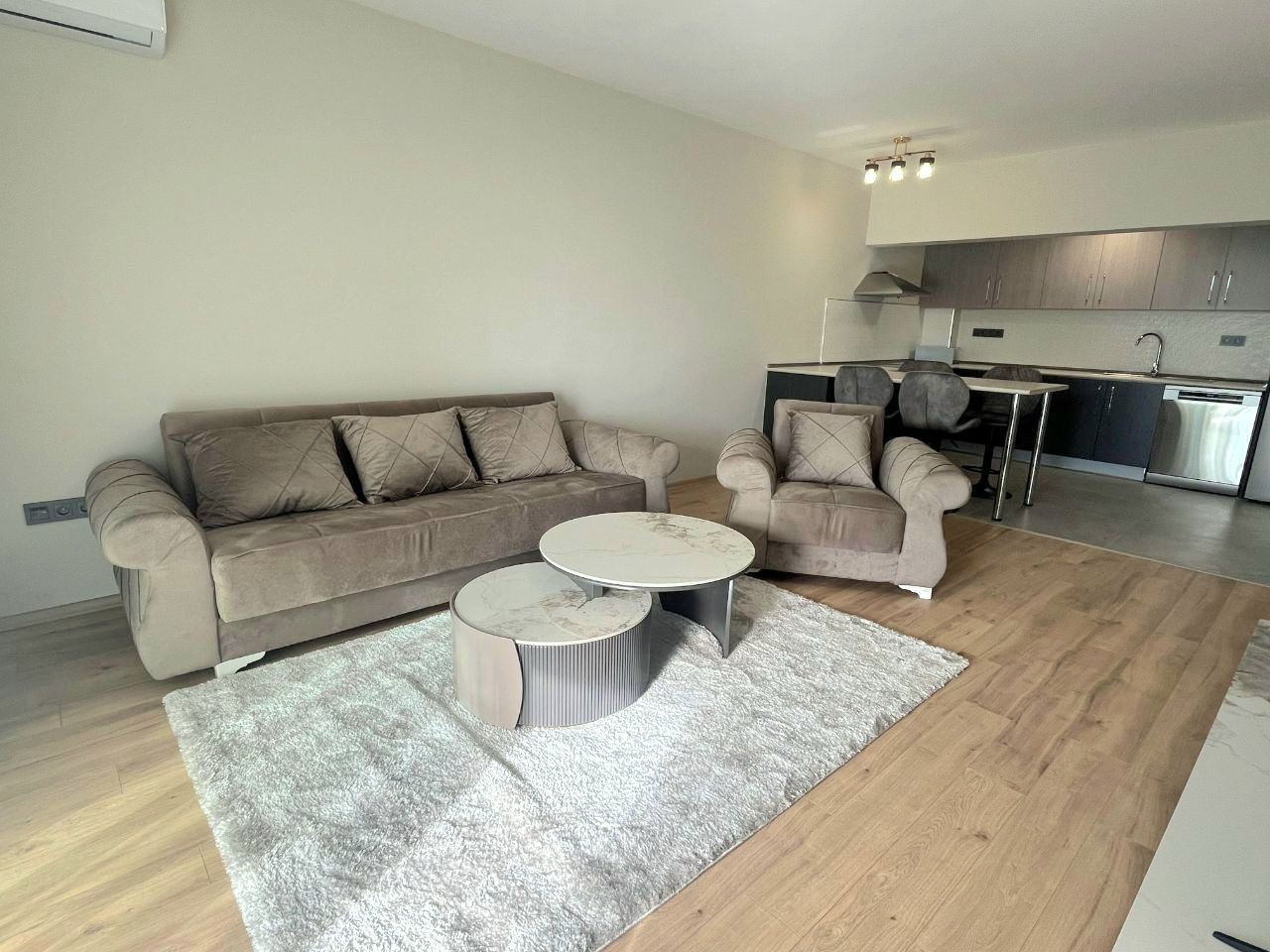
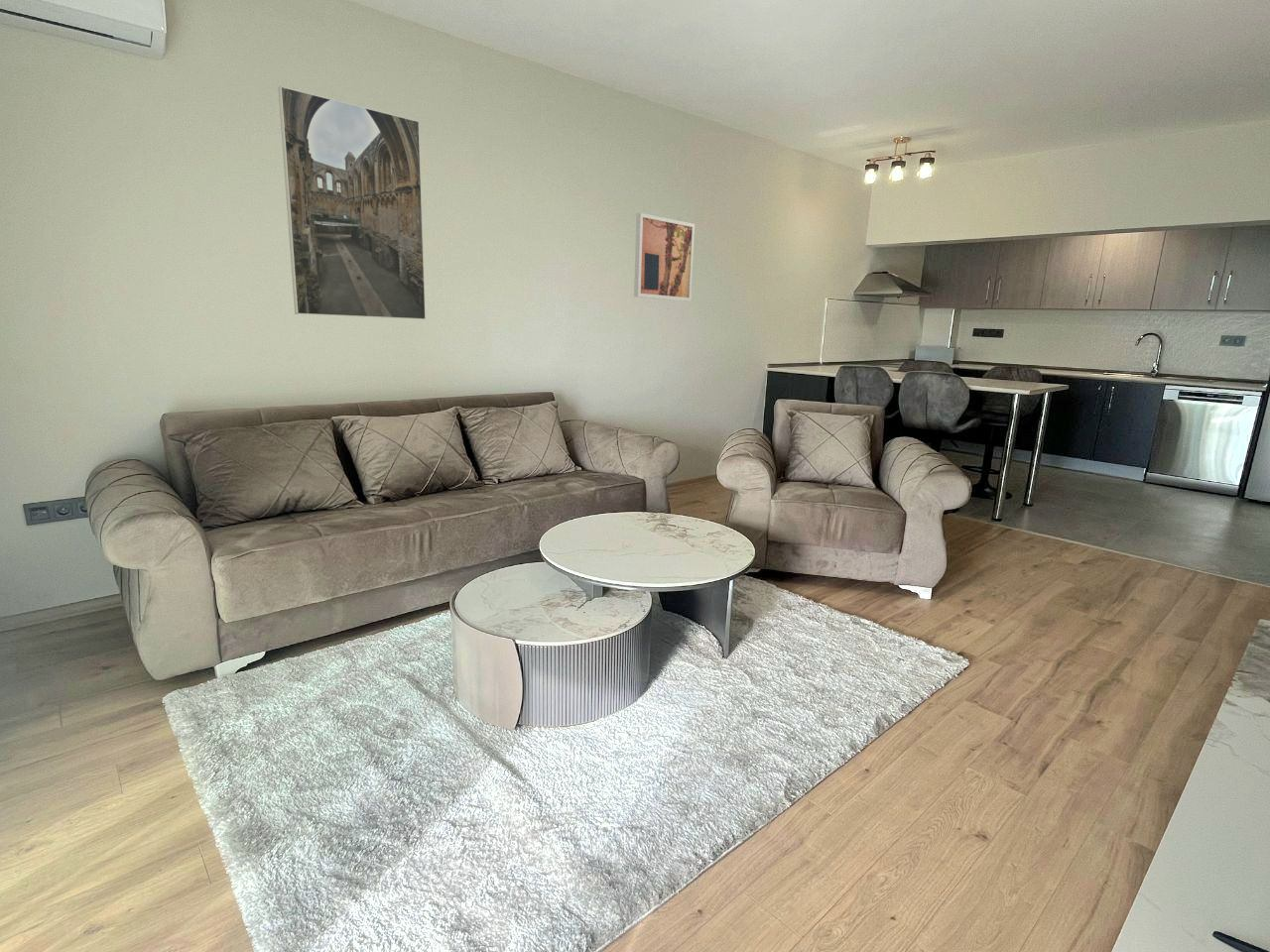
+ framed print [277,85,427,320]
+ wall art [633,212,696,302]
